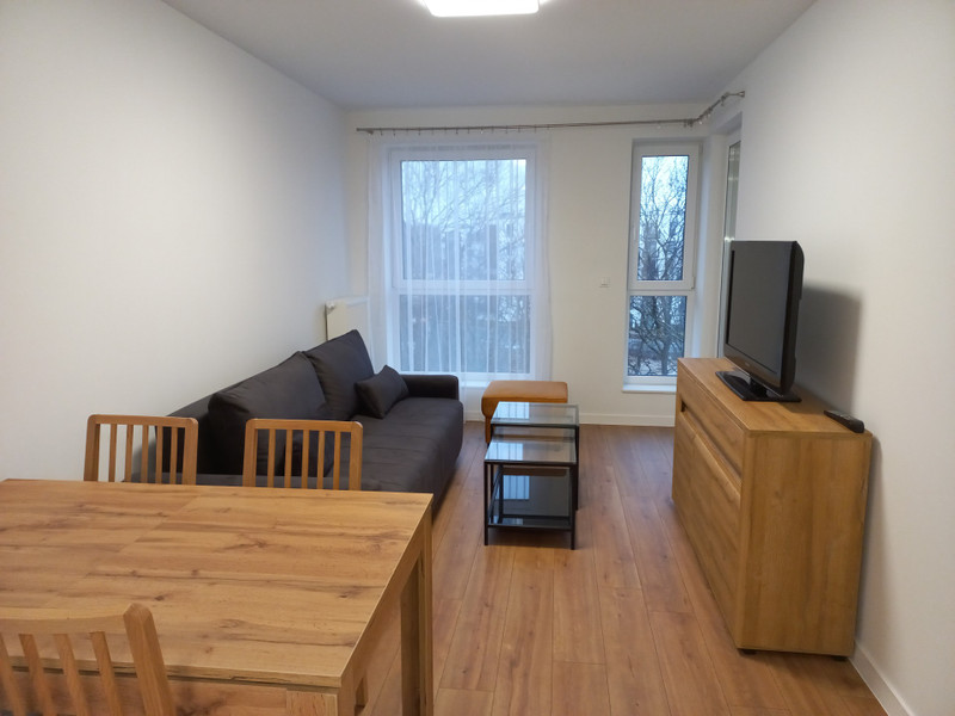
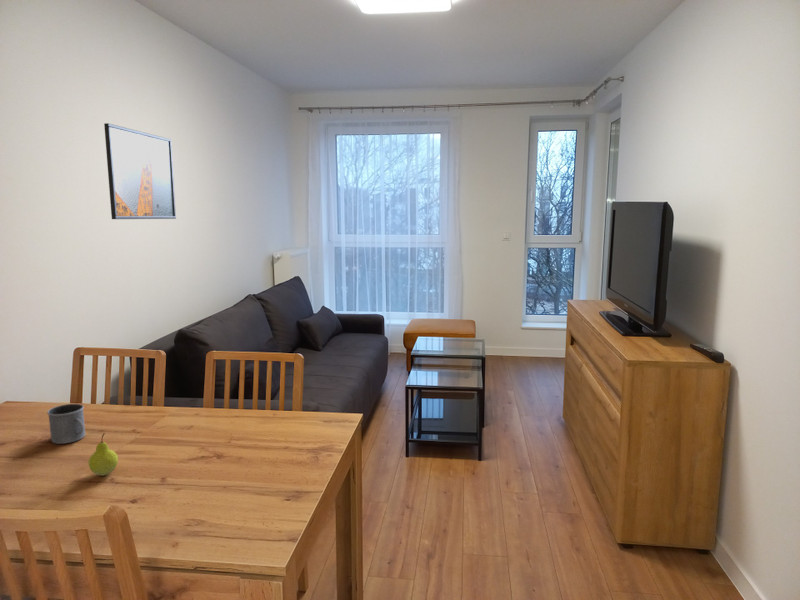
+ fruit [87,432,119,476]
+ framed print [103,122,177,220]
+ mug [46,403,86,445]
